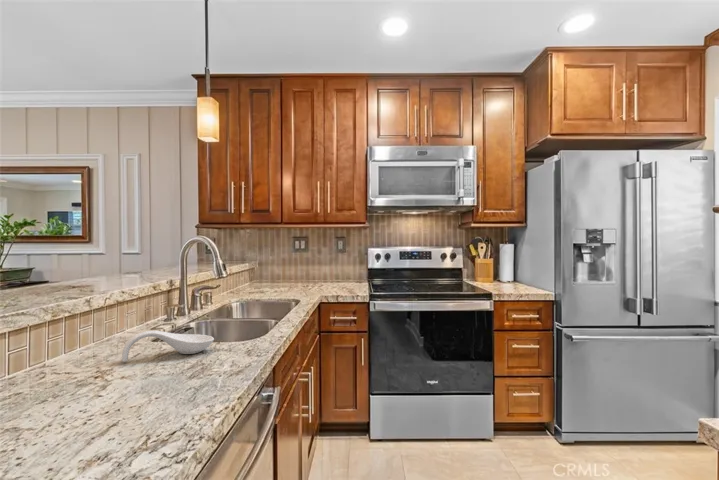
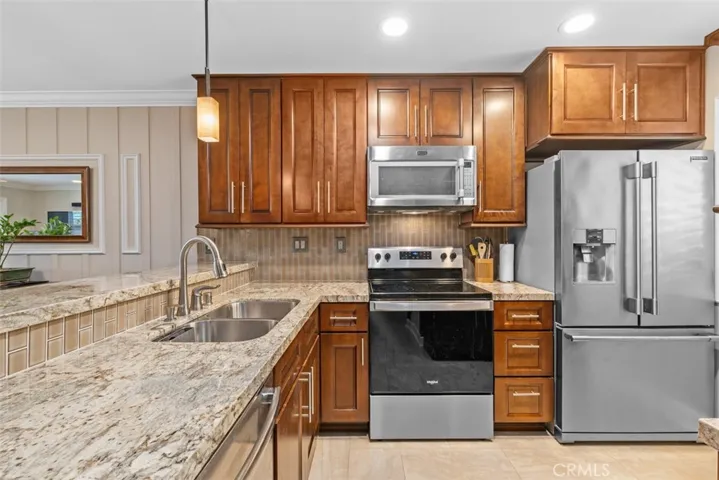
- spoon rest [121,330,215,363]
